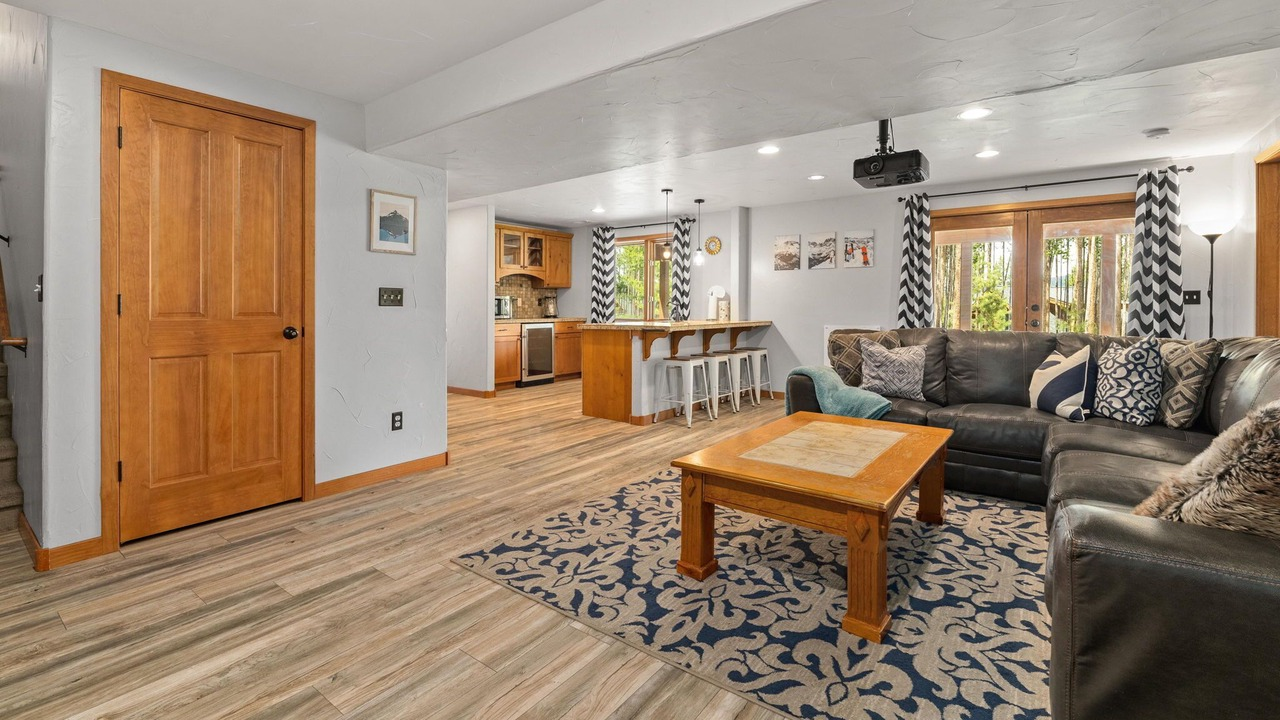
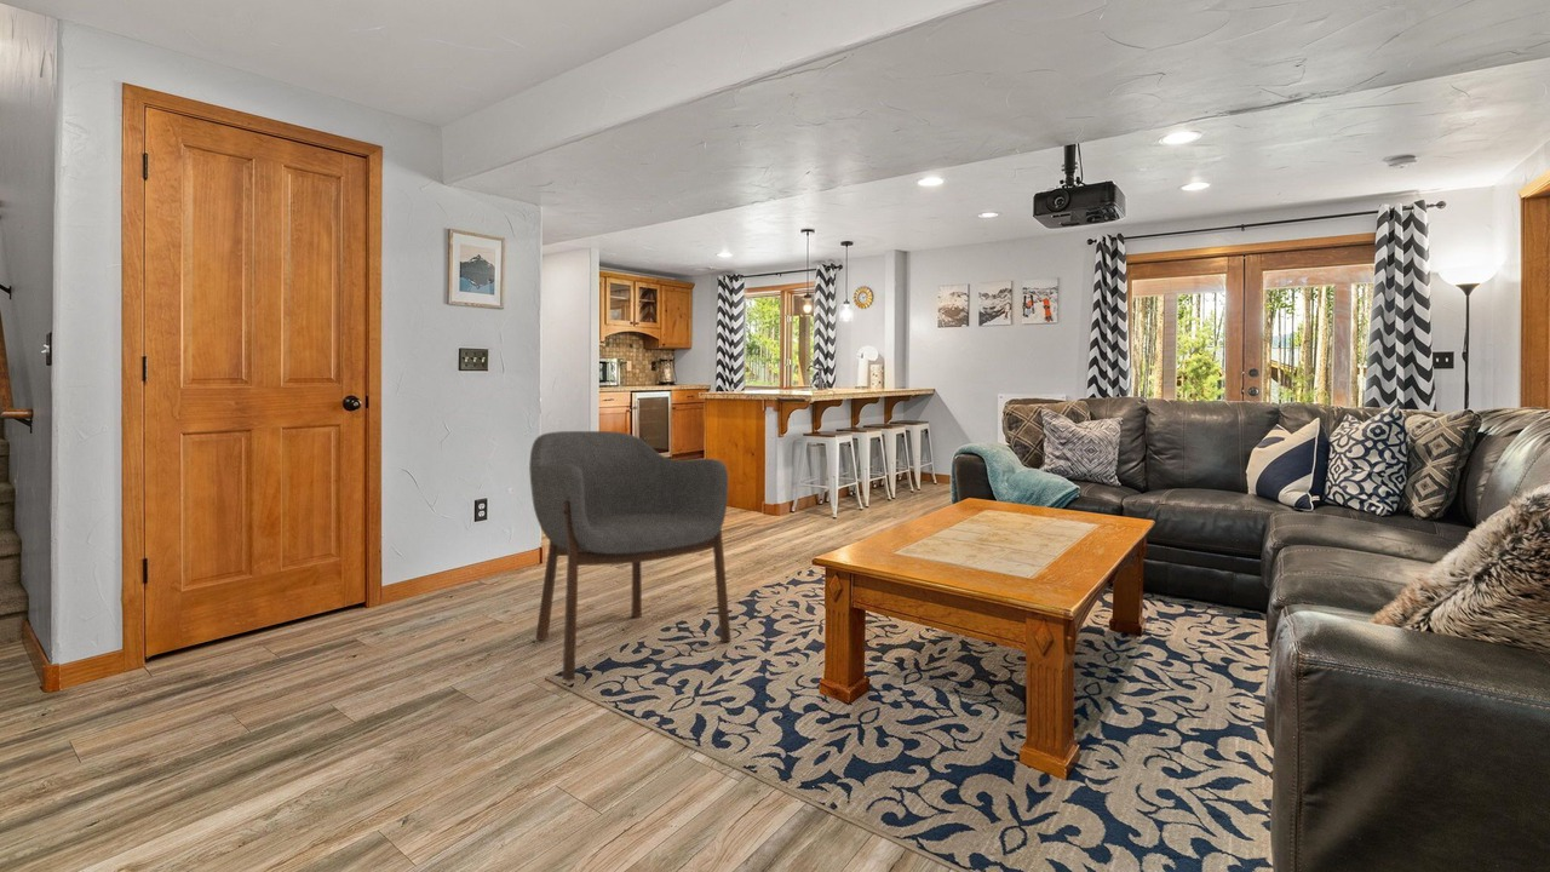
+ armchair [528,430,731,683]
